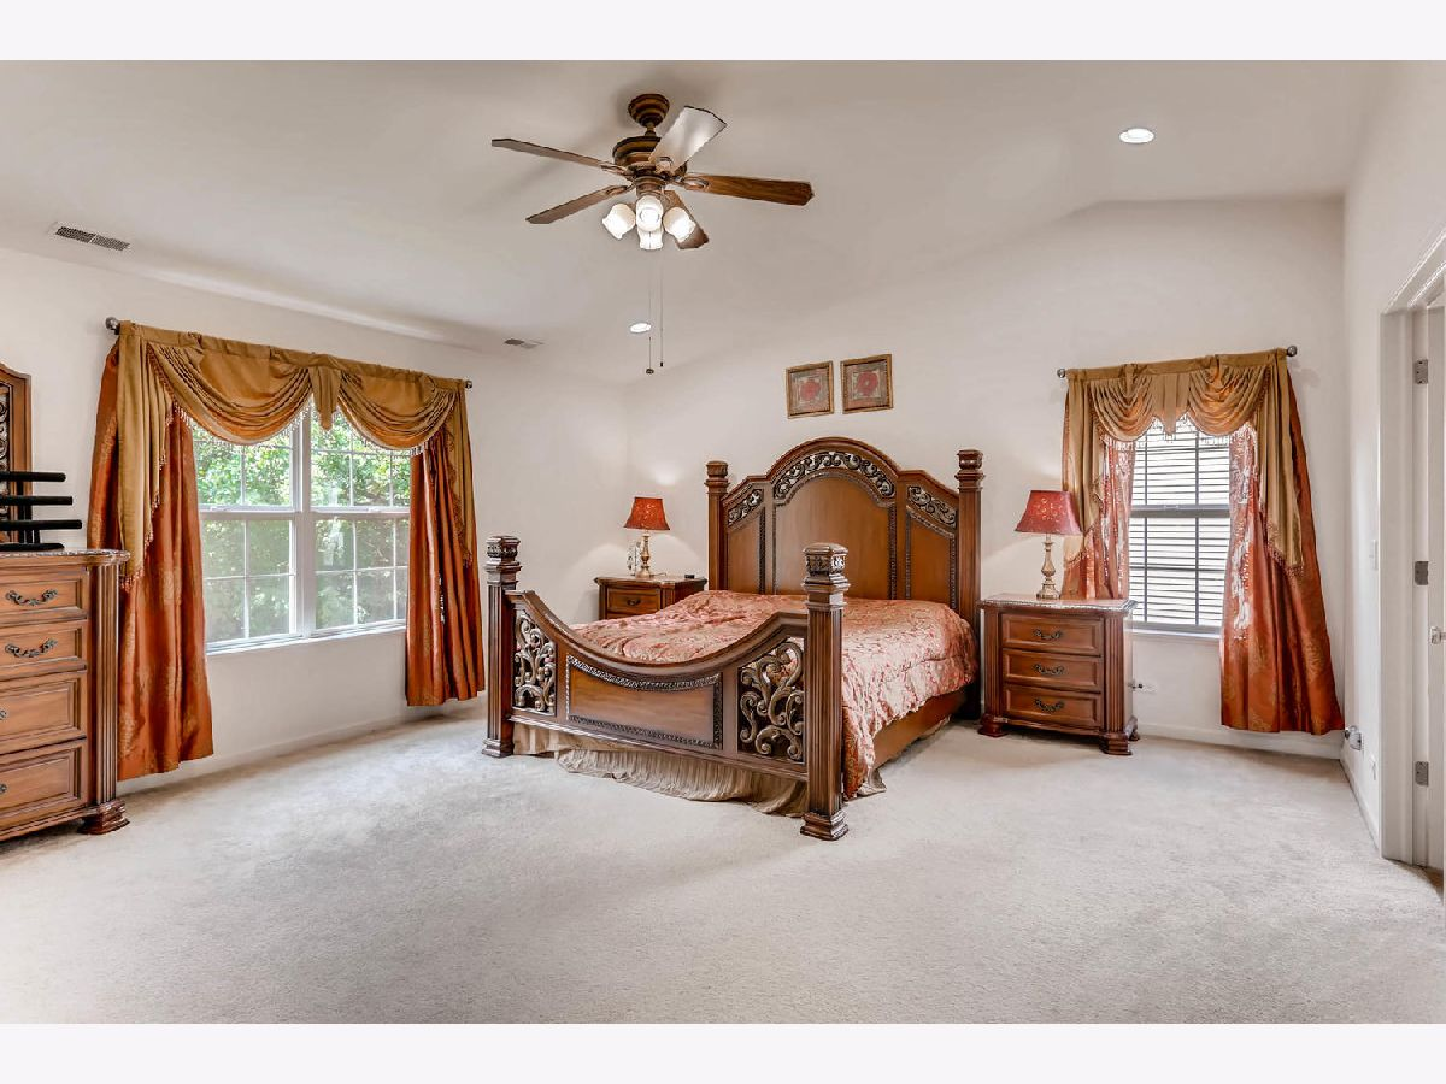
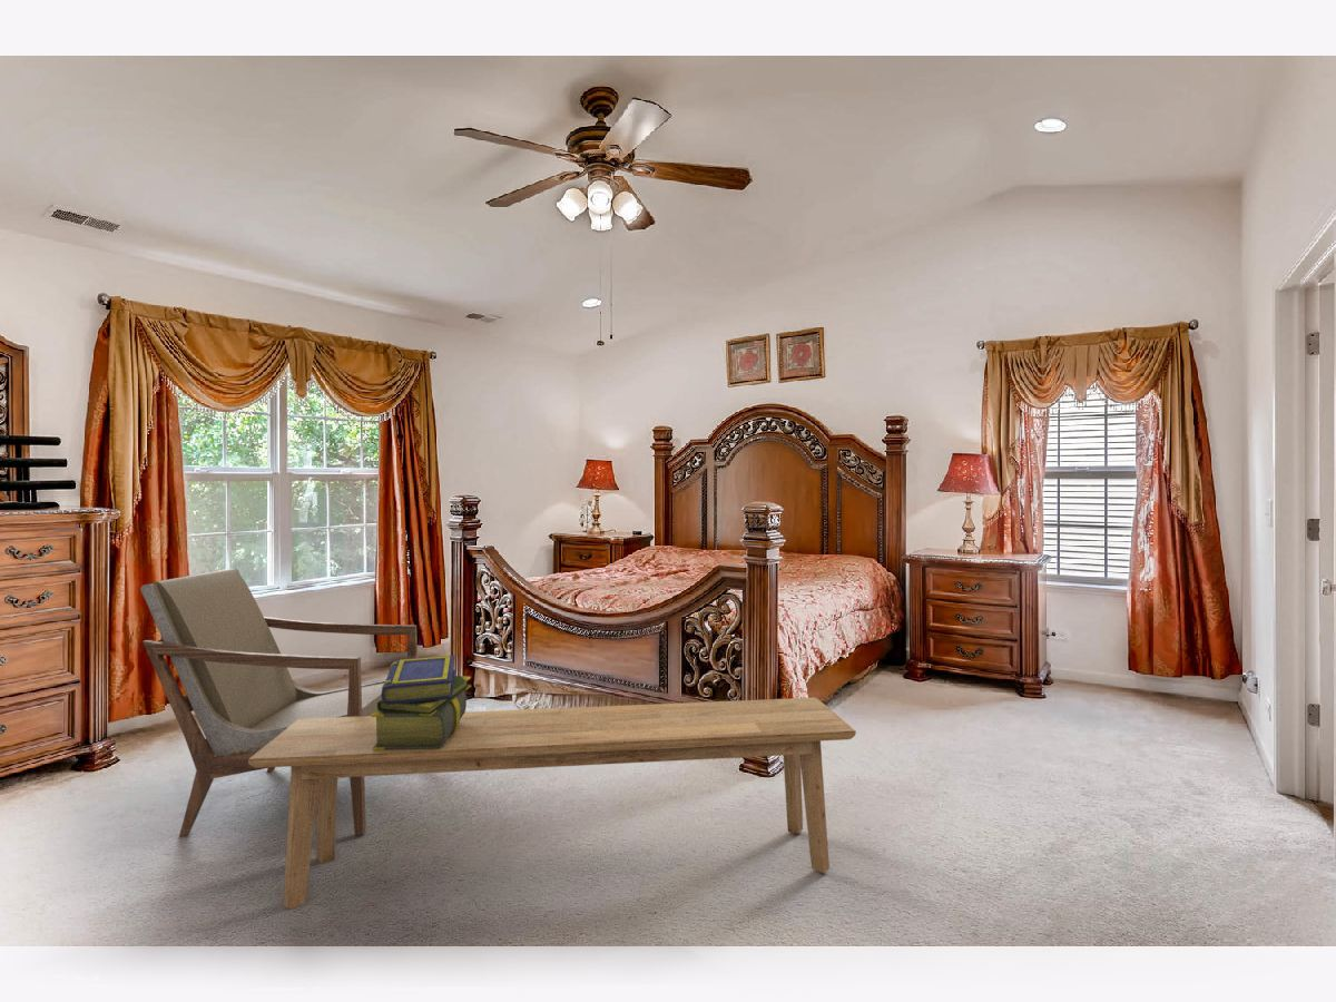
+ stack of books [372,654,472,750]
+ armchair [139,568,419,837]
+ bench [248,697,857,911]
